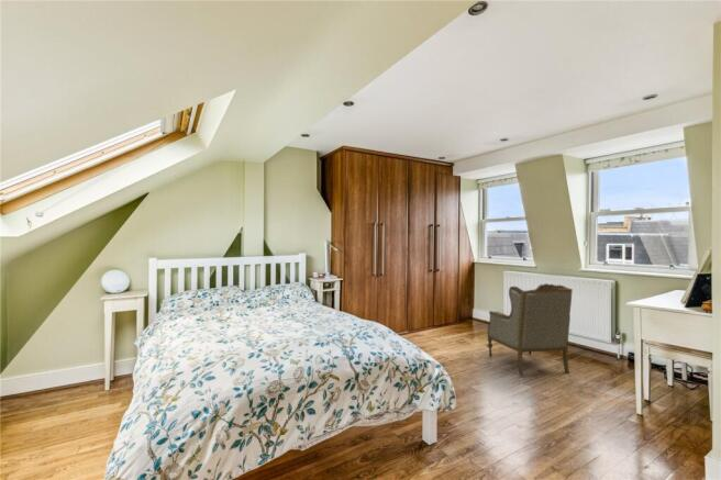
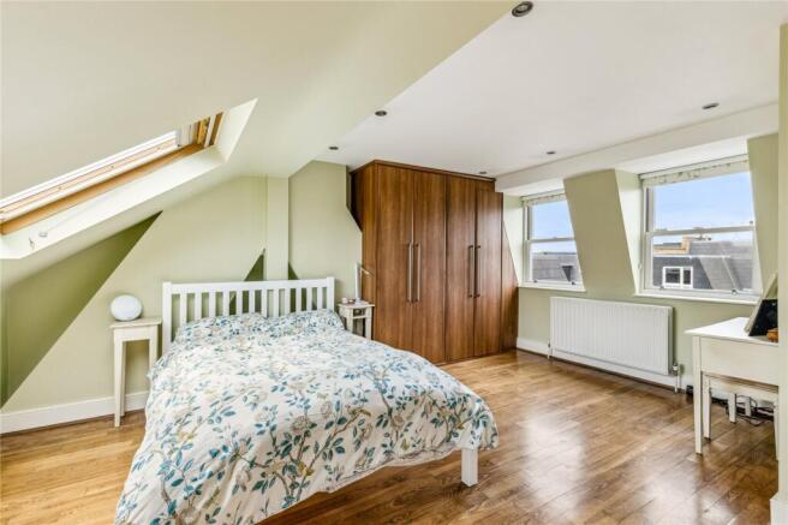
- armchair [486,282,574,378]
